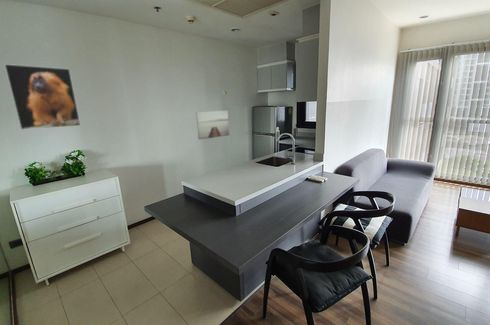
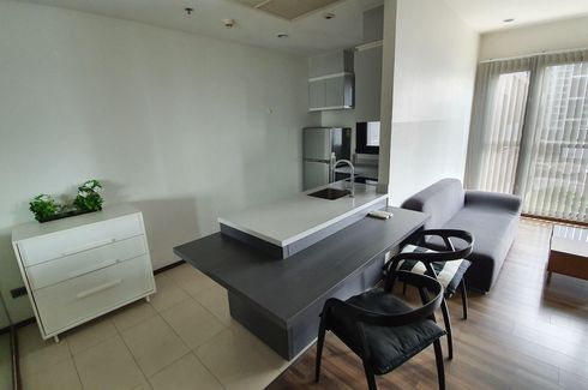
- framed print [3,63,82,131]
- wall art [195,110,230,141]
